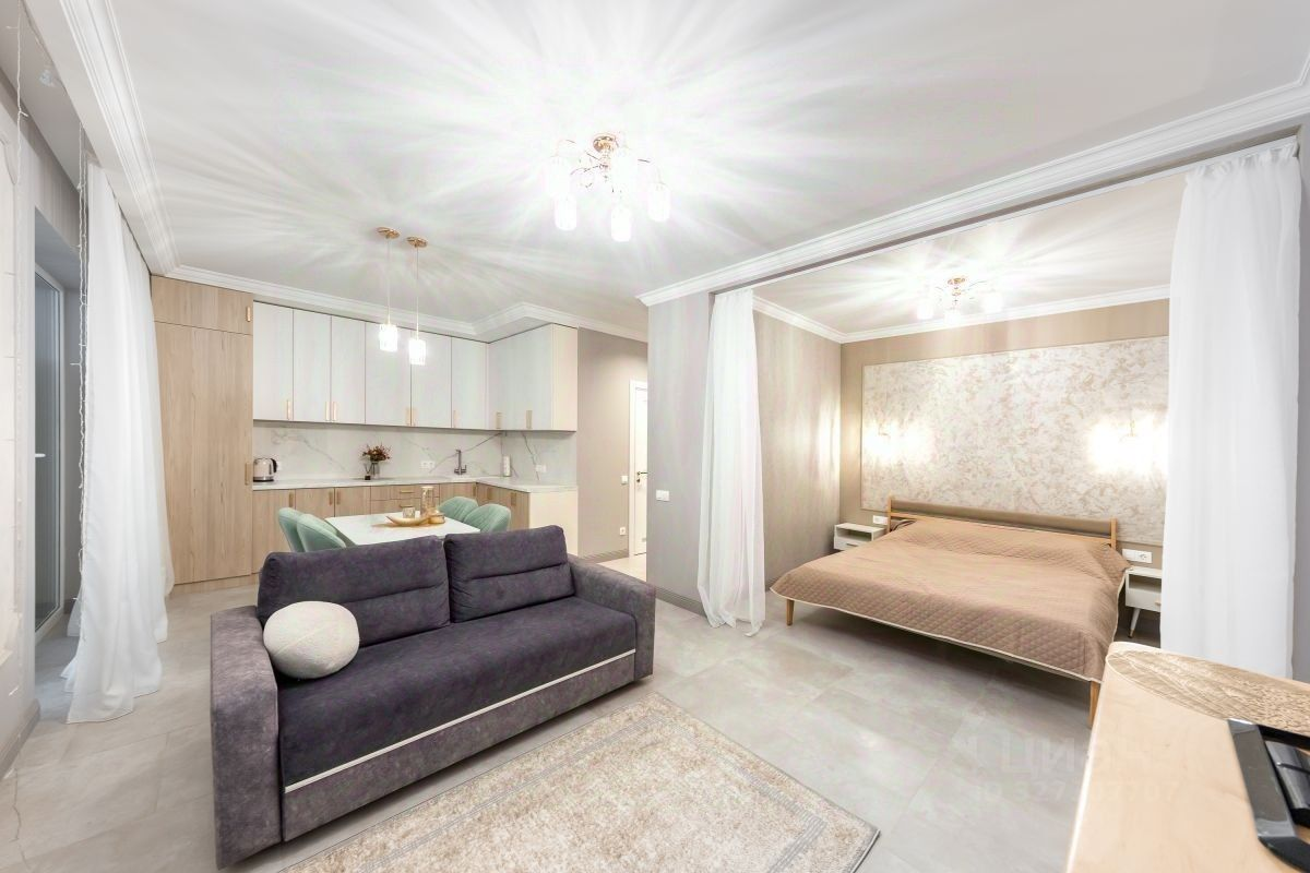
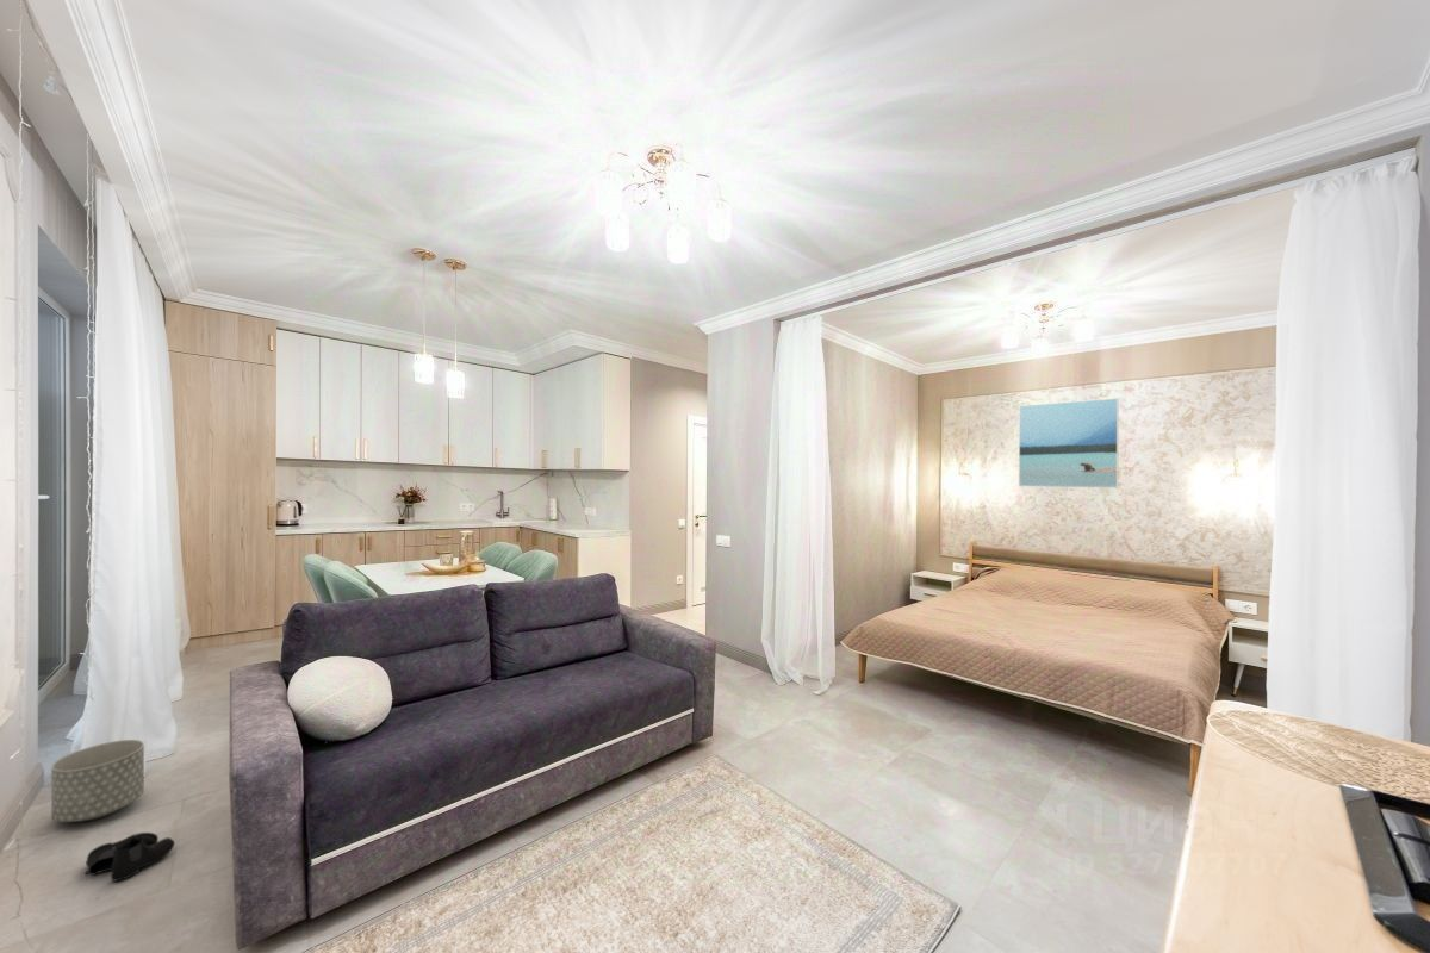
+ planter [50,739,145,823]
+ boots [83,831,176,882]
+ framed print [1018,397,1120,490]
